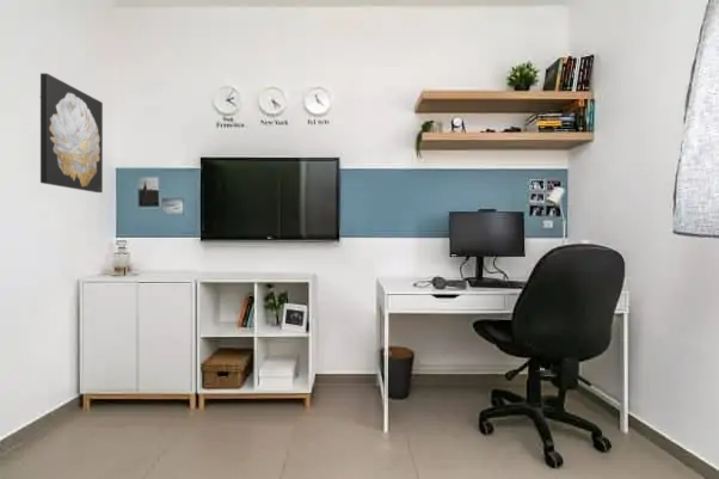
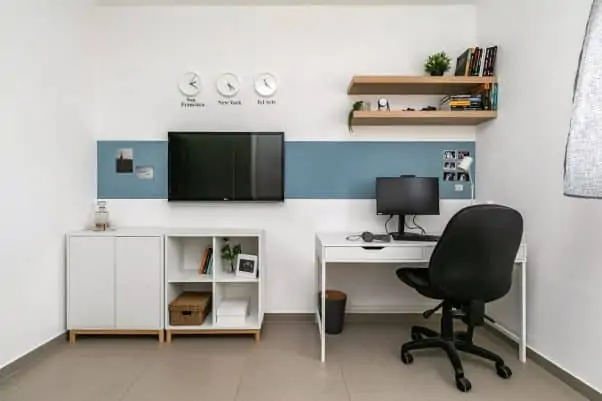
- wall art [39,72,104,194]
